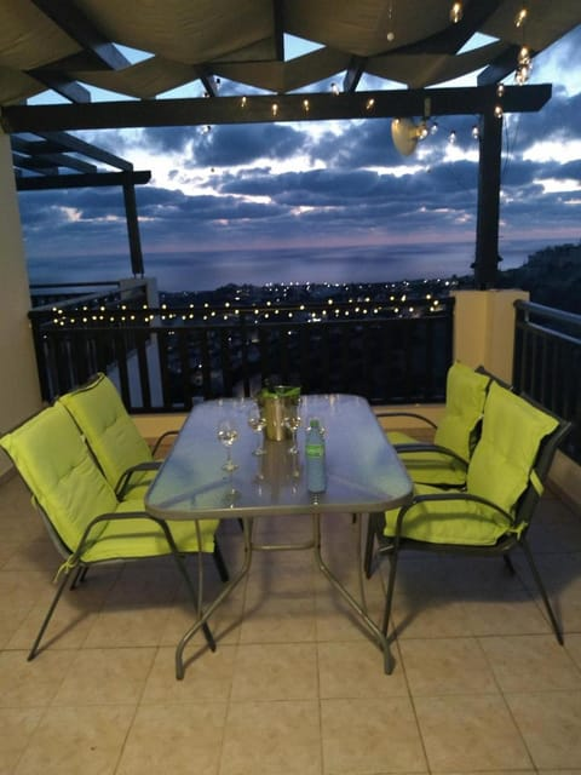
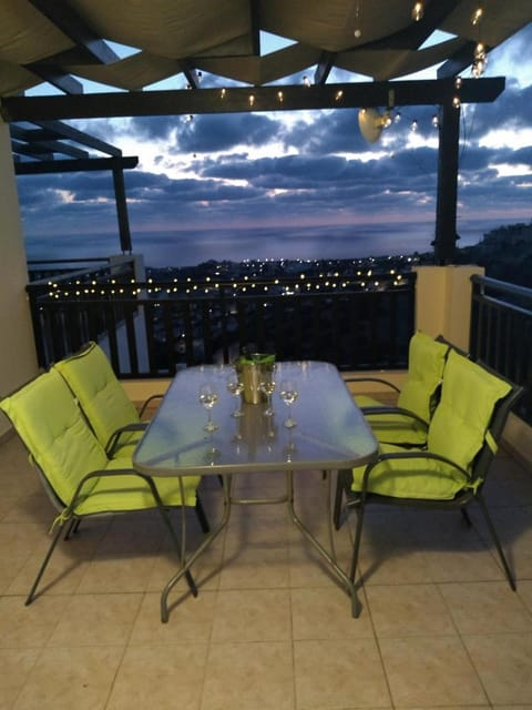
- water bottle [304,419,328,494]
